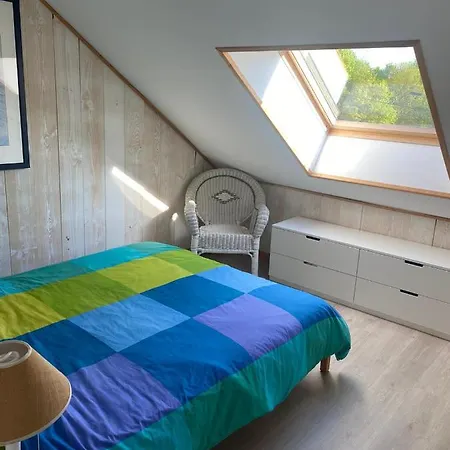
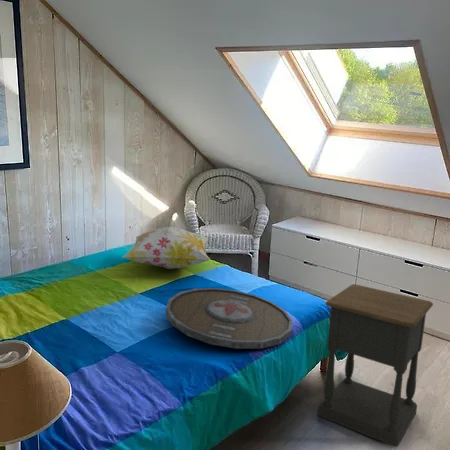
+ nightstand [317,283,434,448]
+ serving tray [164,287,293,350]
+ decorative pillow [122,225,211,270]
